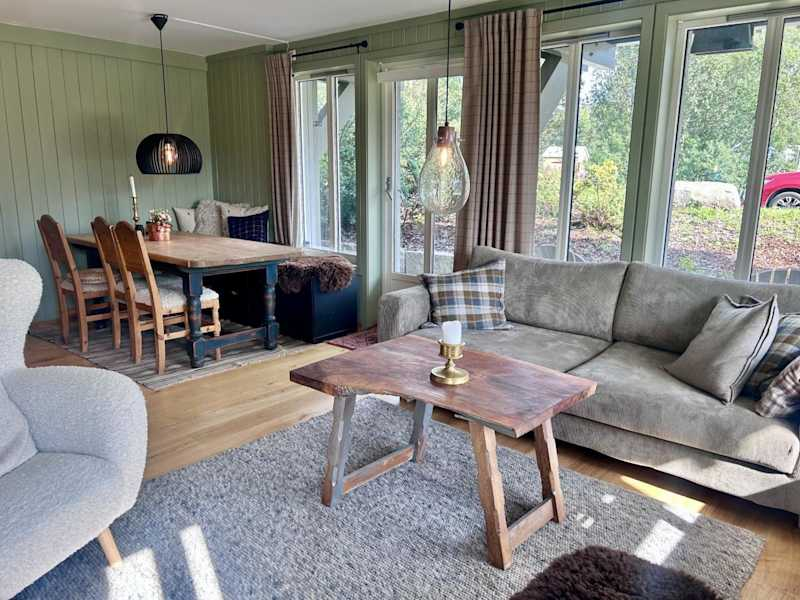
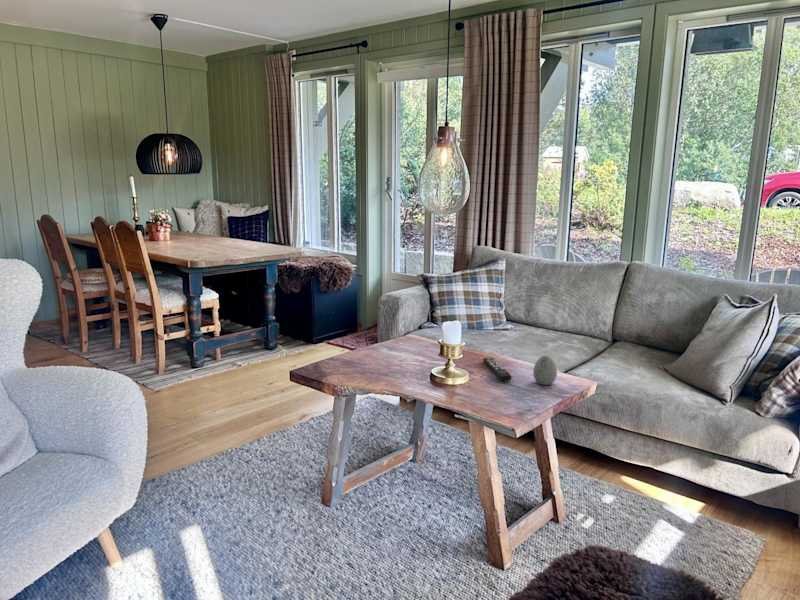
+ decorative egg [532,354,558,386]
+ remote control [482,357,513,381]
